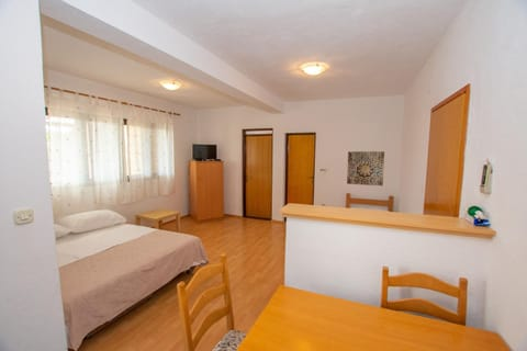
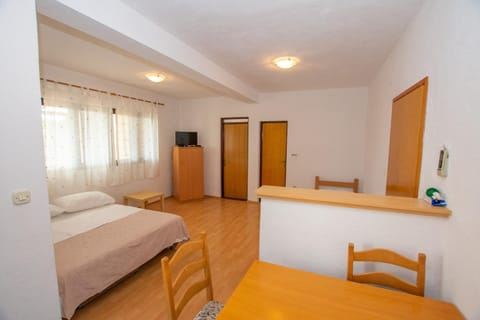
- wall art [346,150,385,186]
